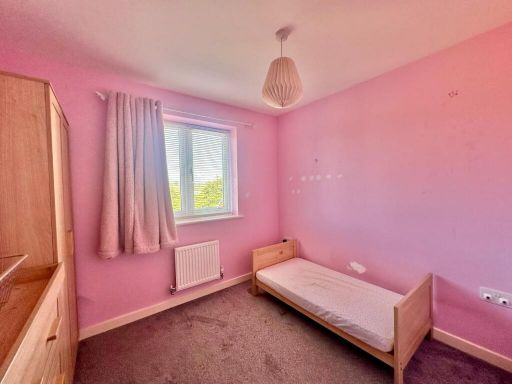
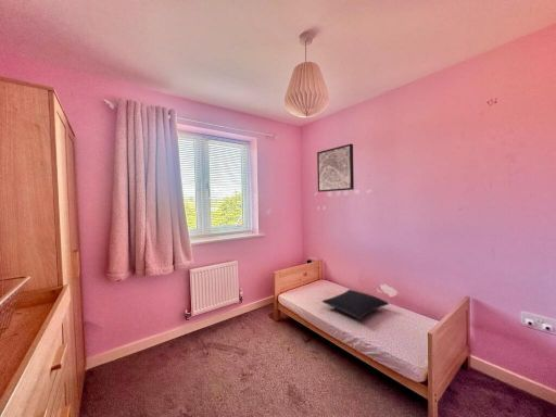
+ wall art [316,143,355,193]
+ pillow [321,289,390,320]
